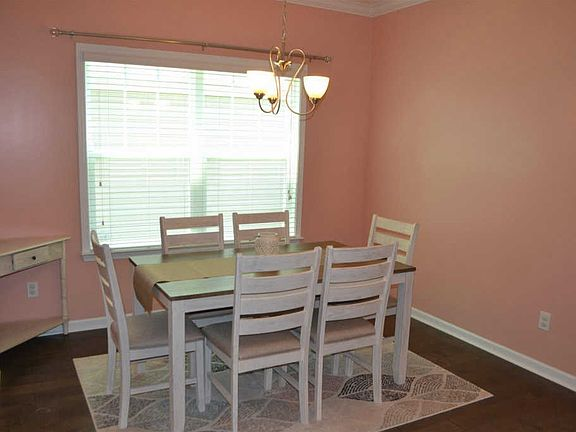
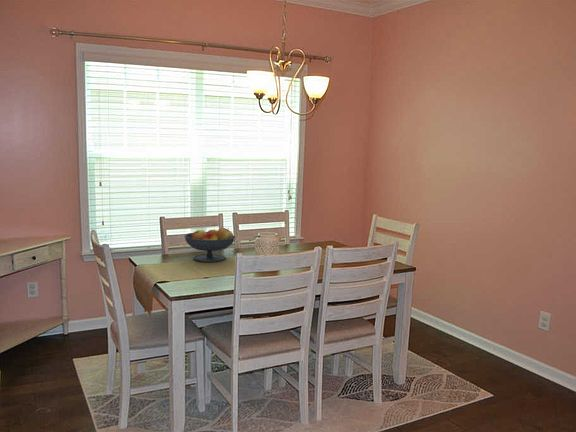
+ fruit bowl [184,227,236,263]
